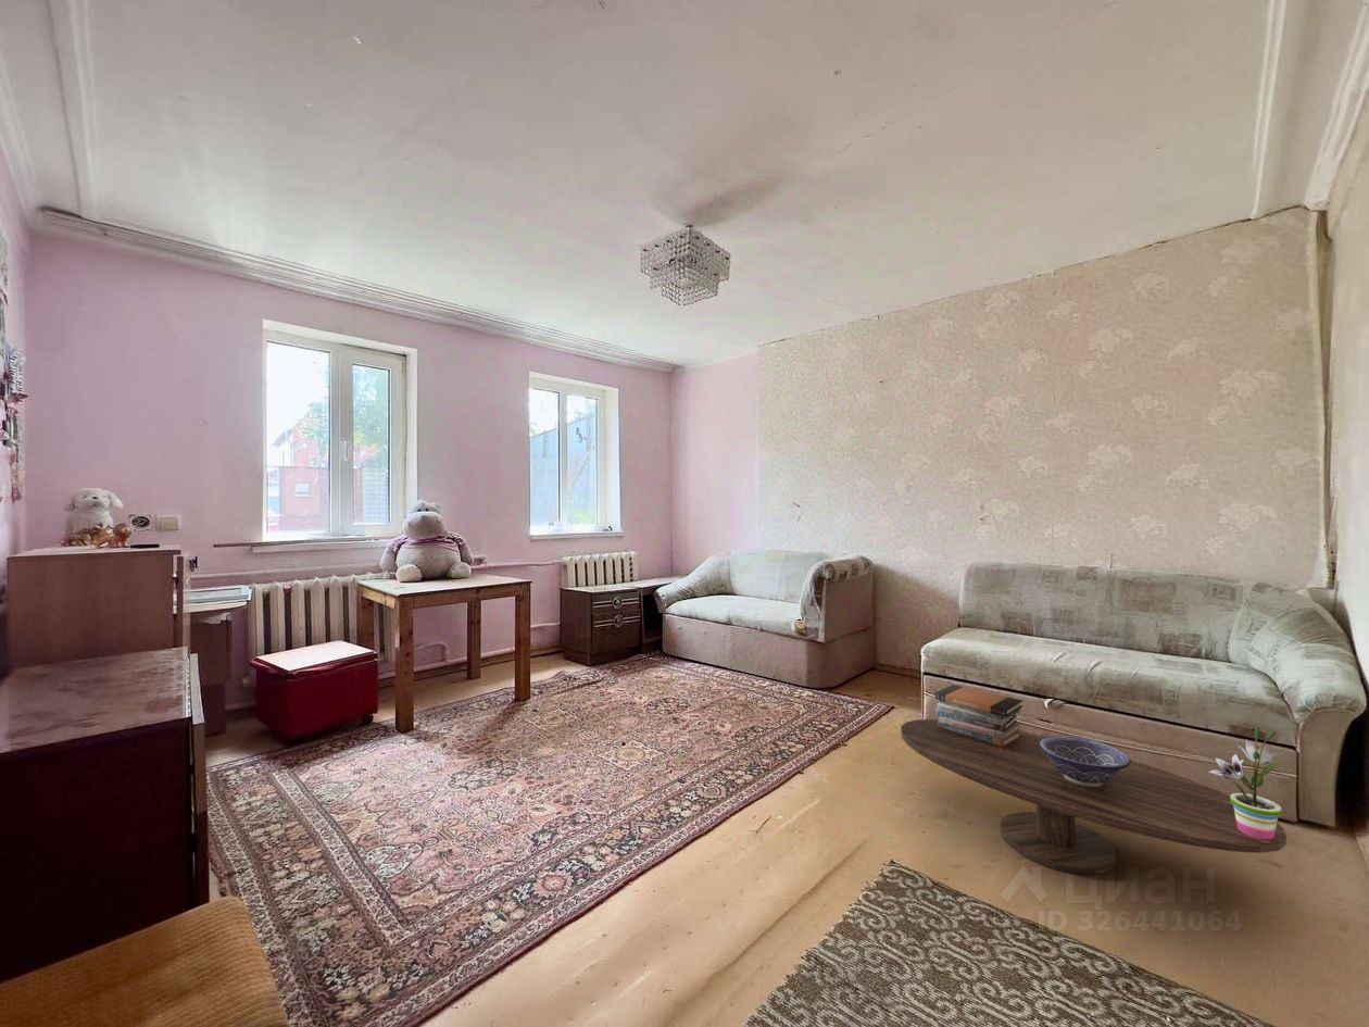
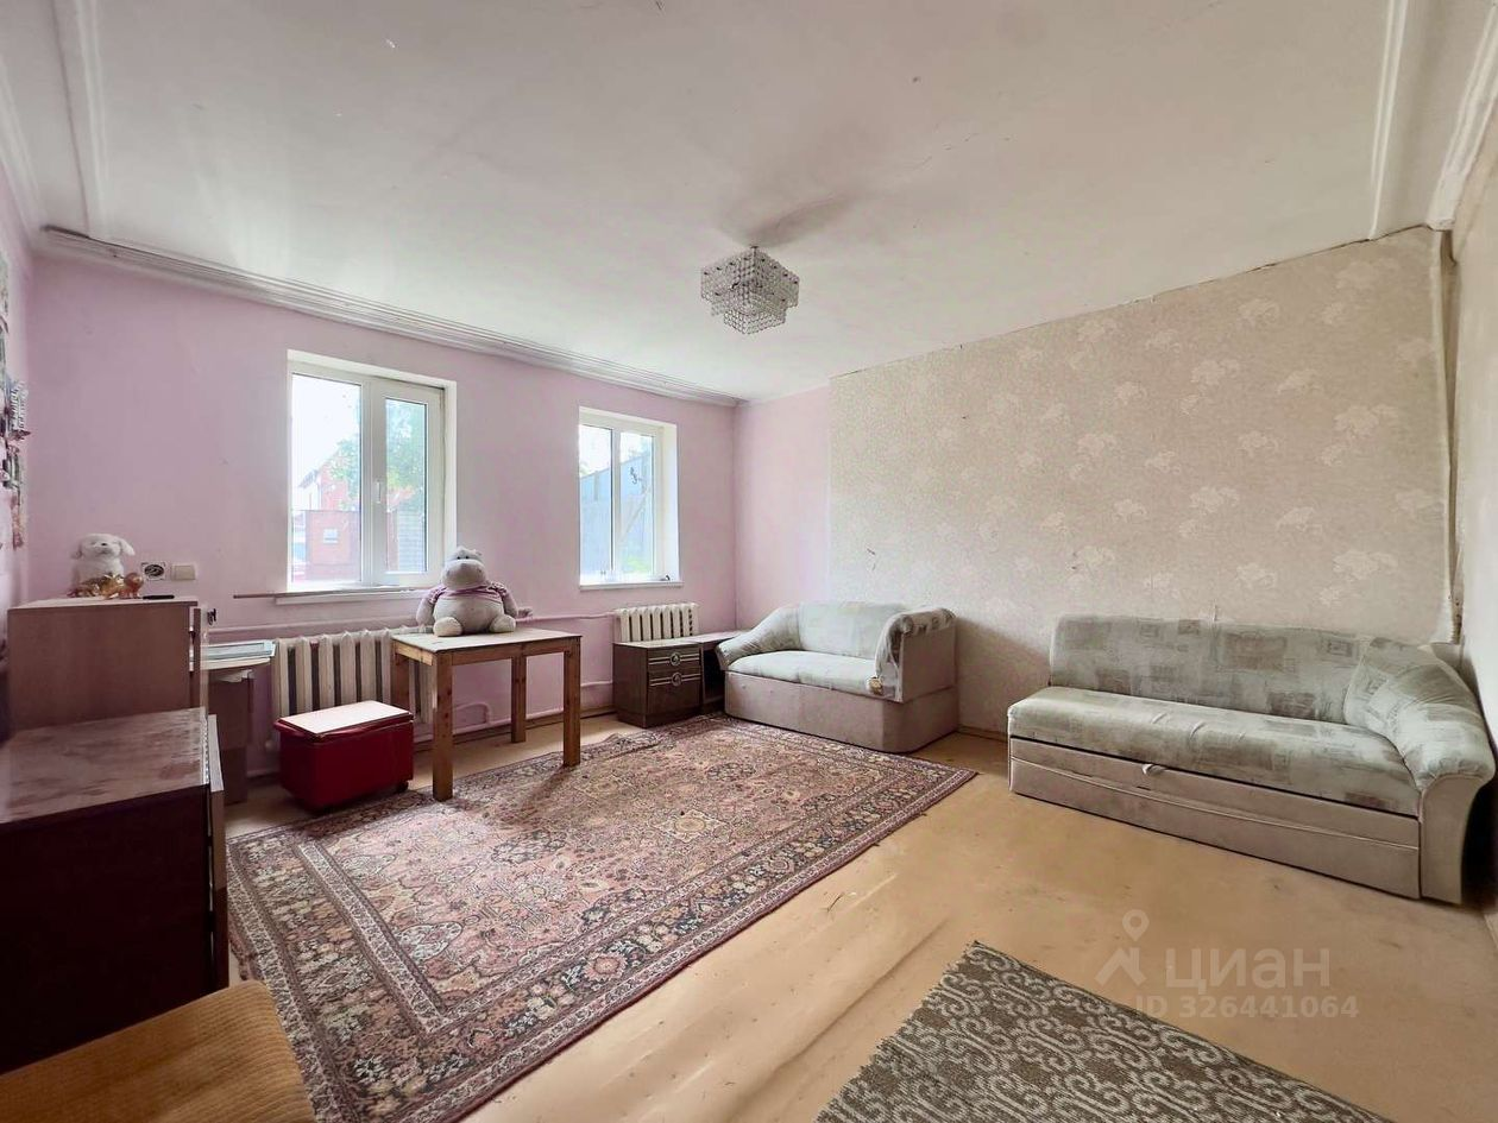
- book stack [934,684,1023,747]
- potted plant [1208,726,1282,840]
- decorative bowl [1039,735,1132,787]
- coffee table [900,718,1288,876]
